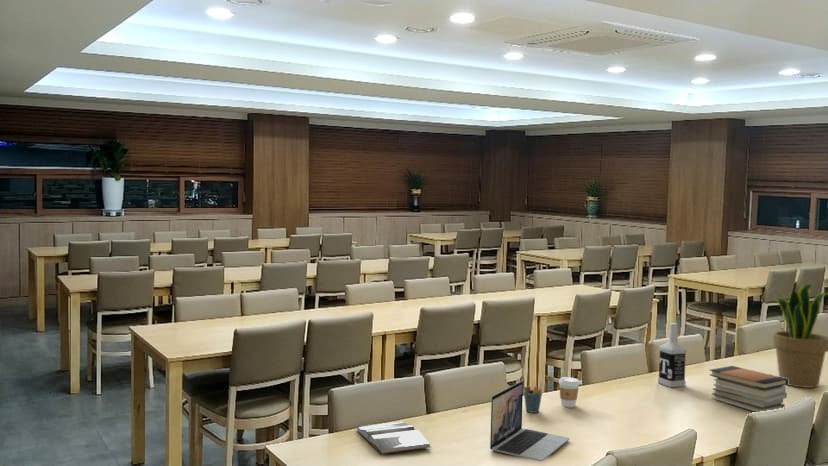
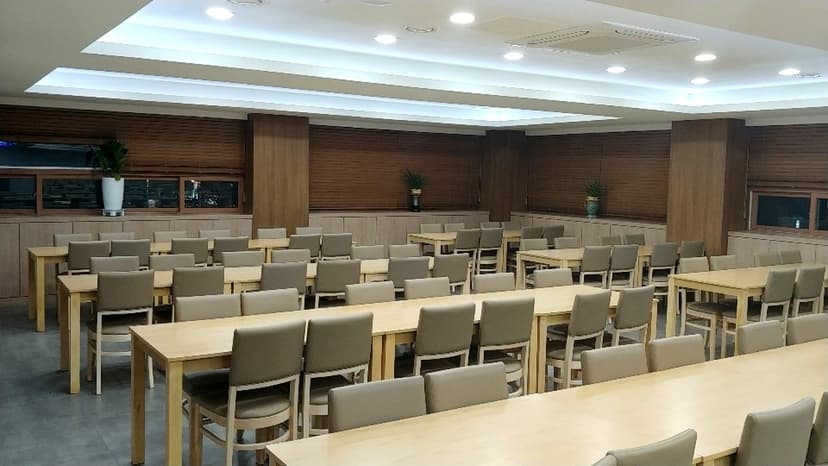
- pen holder [523,380,544,414]
- potted plant [772,283,828,389]
- coffee cup [558,376,580,408]
- hardback book [355,421,432,455]
- book stack [708,365,788,413]
- vodka [657,322,688,388]
- laptop [489,380,570,462]
